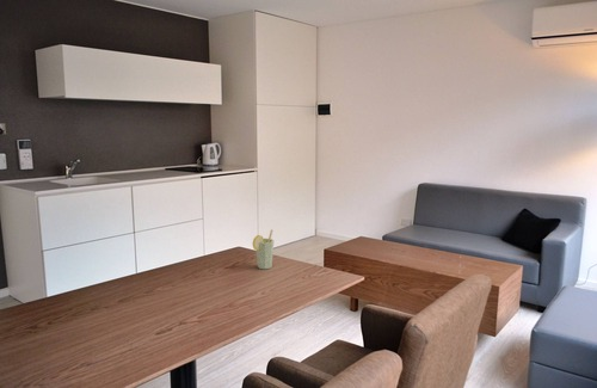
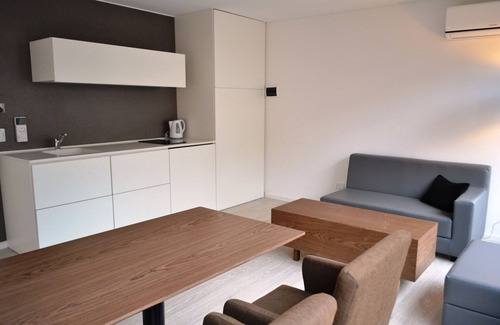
- cup [251,228,275,270]
